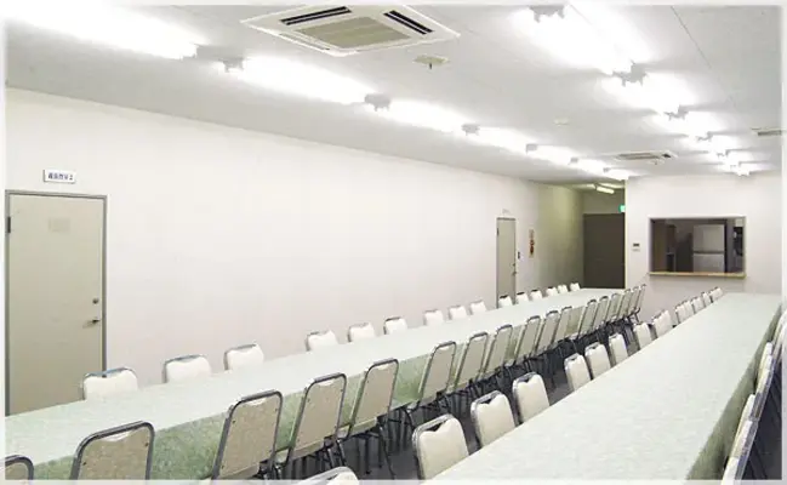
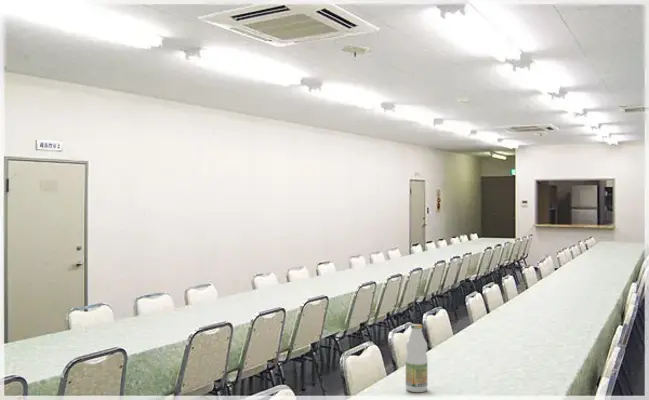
+ bottle [405,323,429,393]
